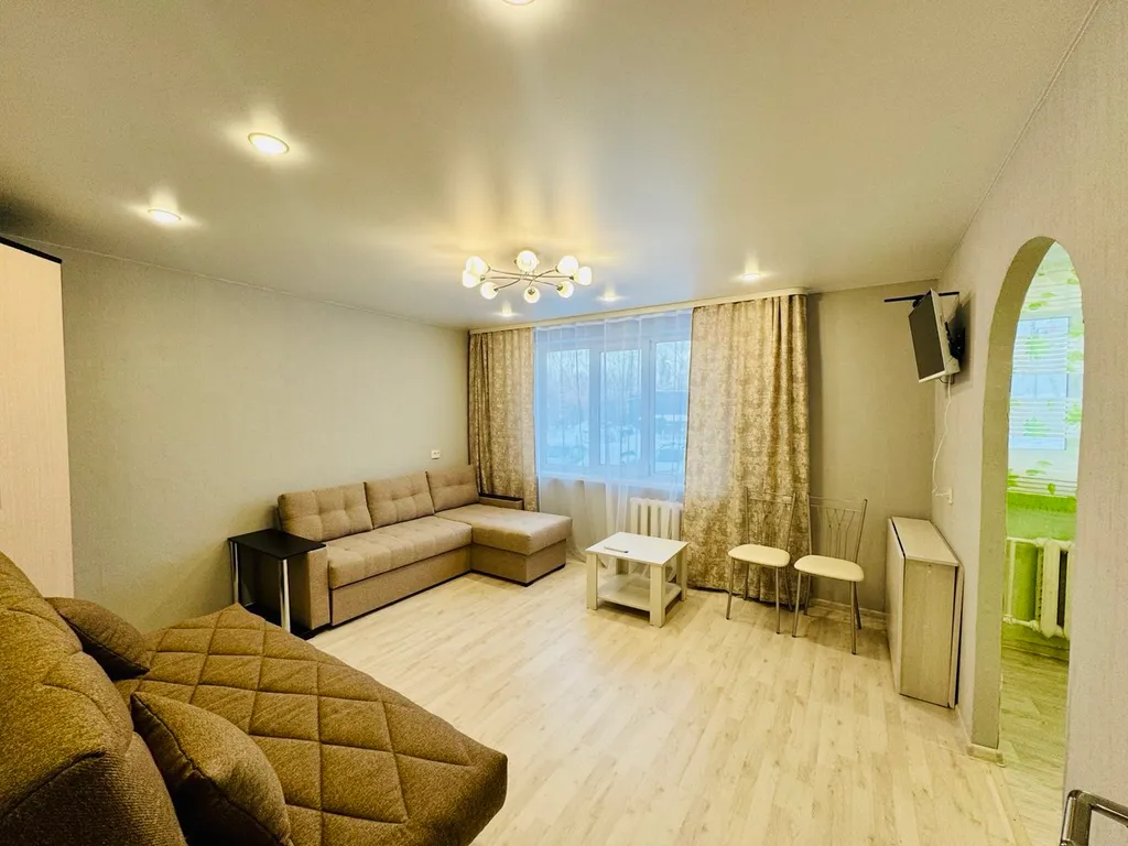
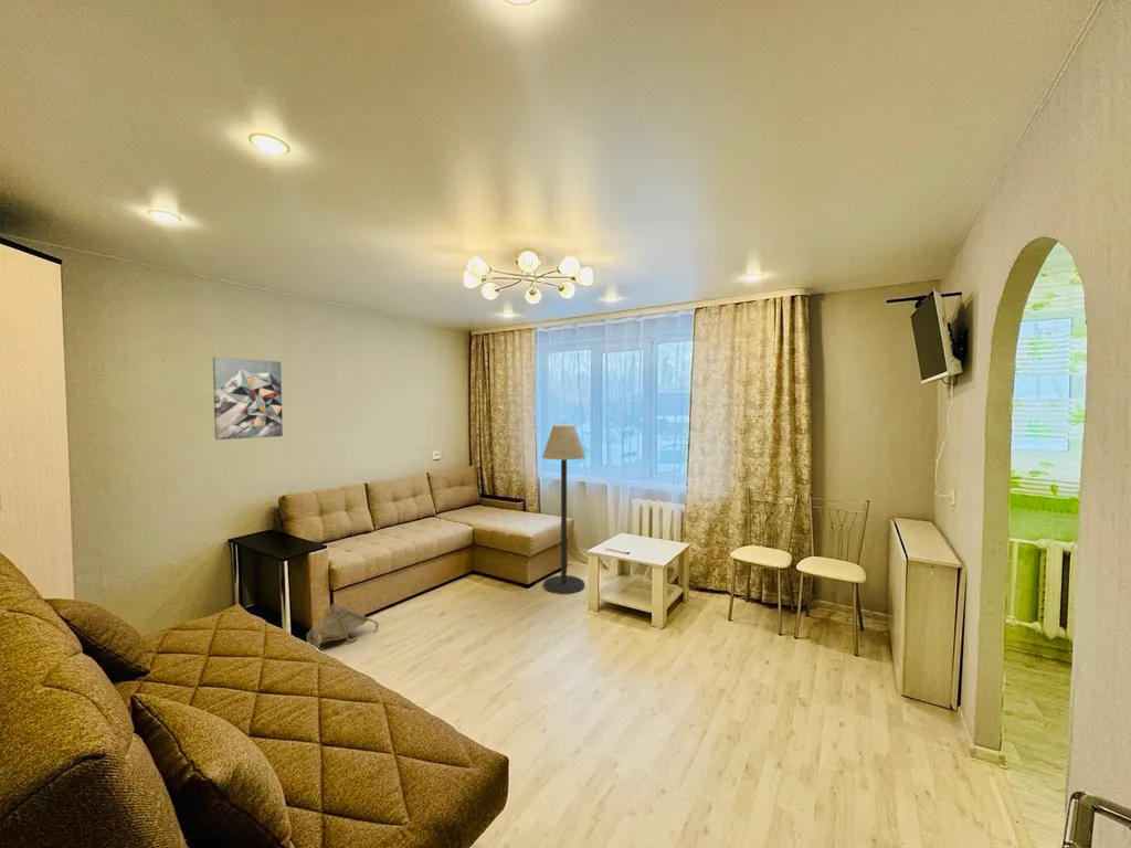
+ floor lamp [541,424,586,595]
+ bag [306,603,379,650]
+ wall art [212,356,284,441]
